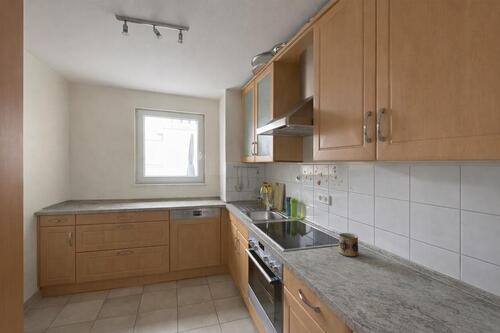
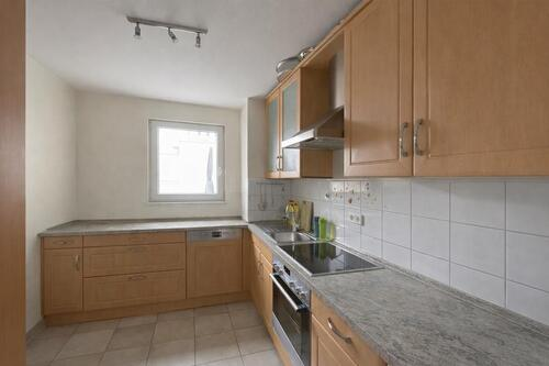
- mug [338,232,359,258]
